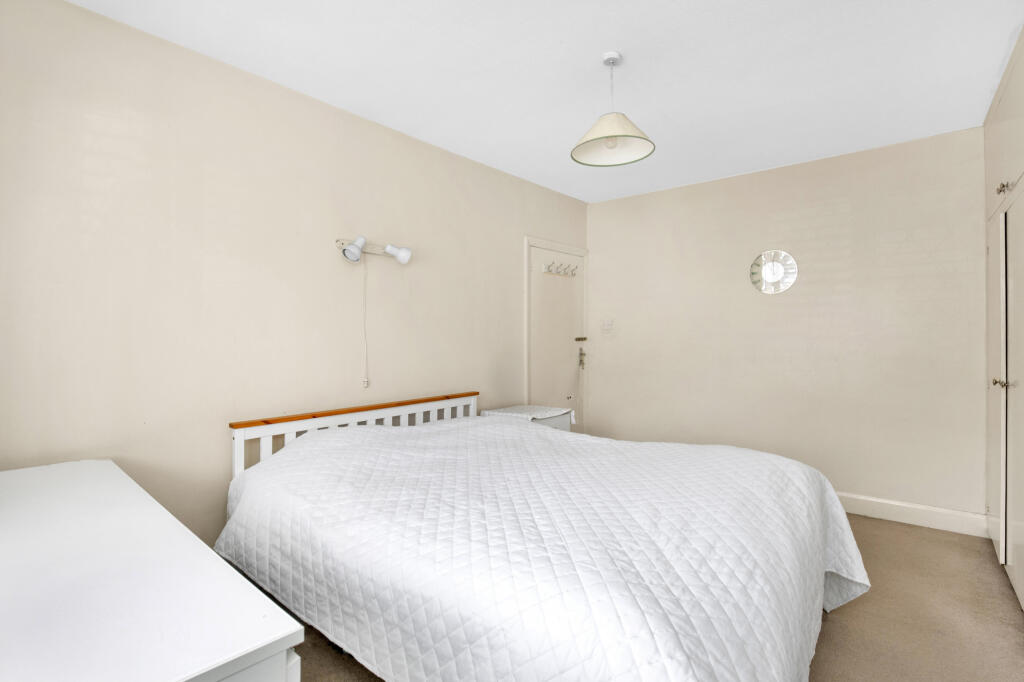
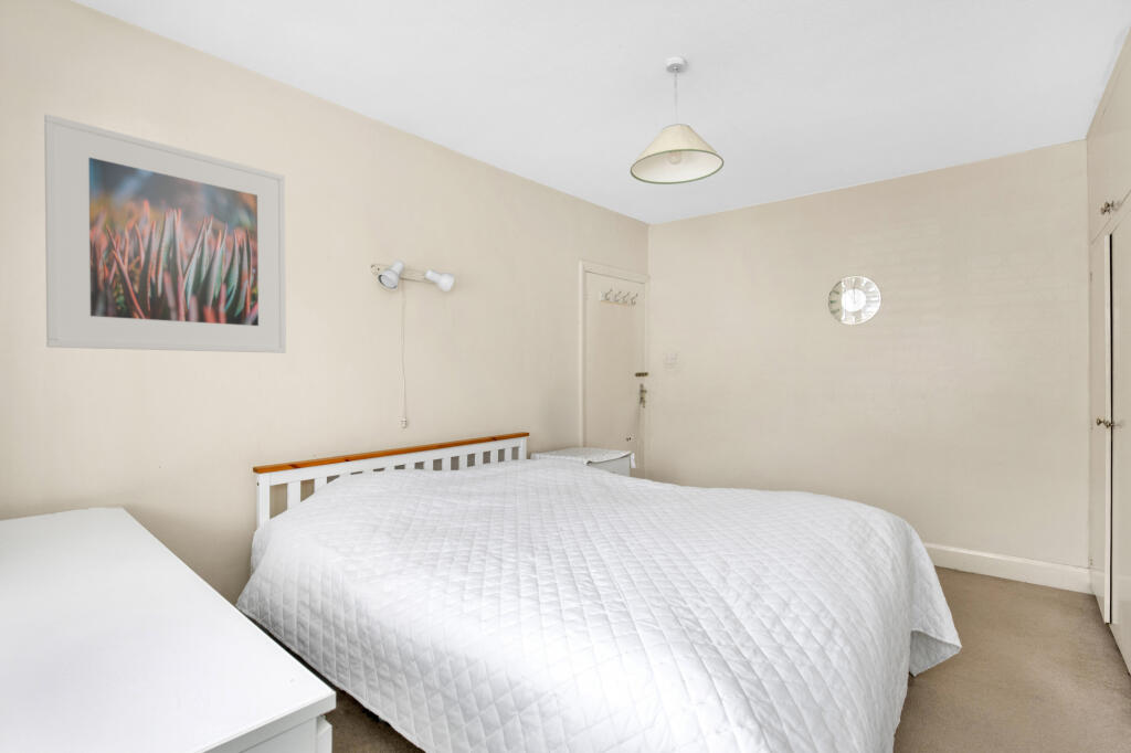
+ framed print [43,113,287,354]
